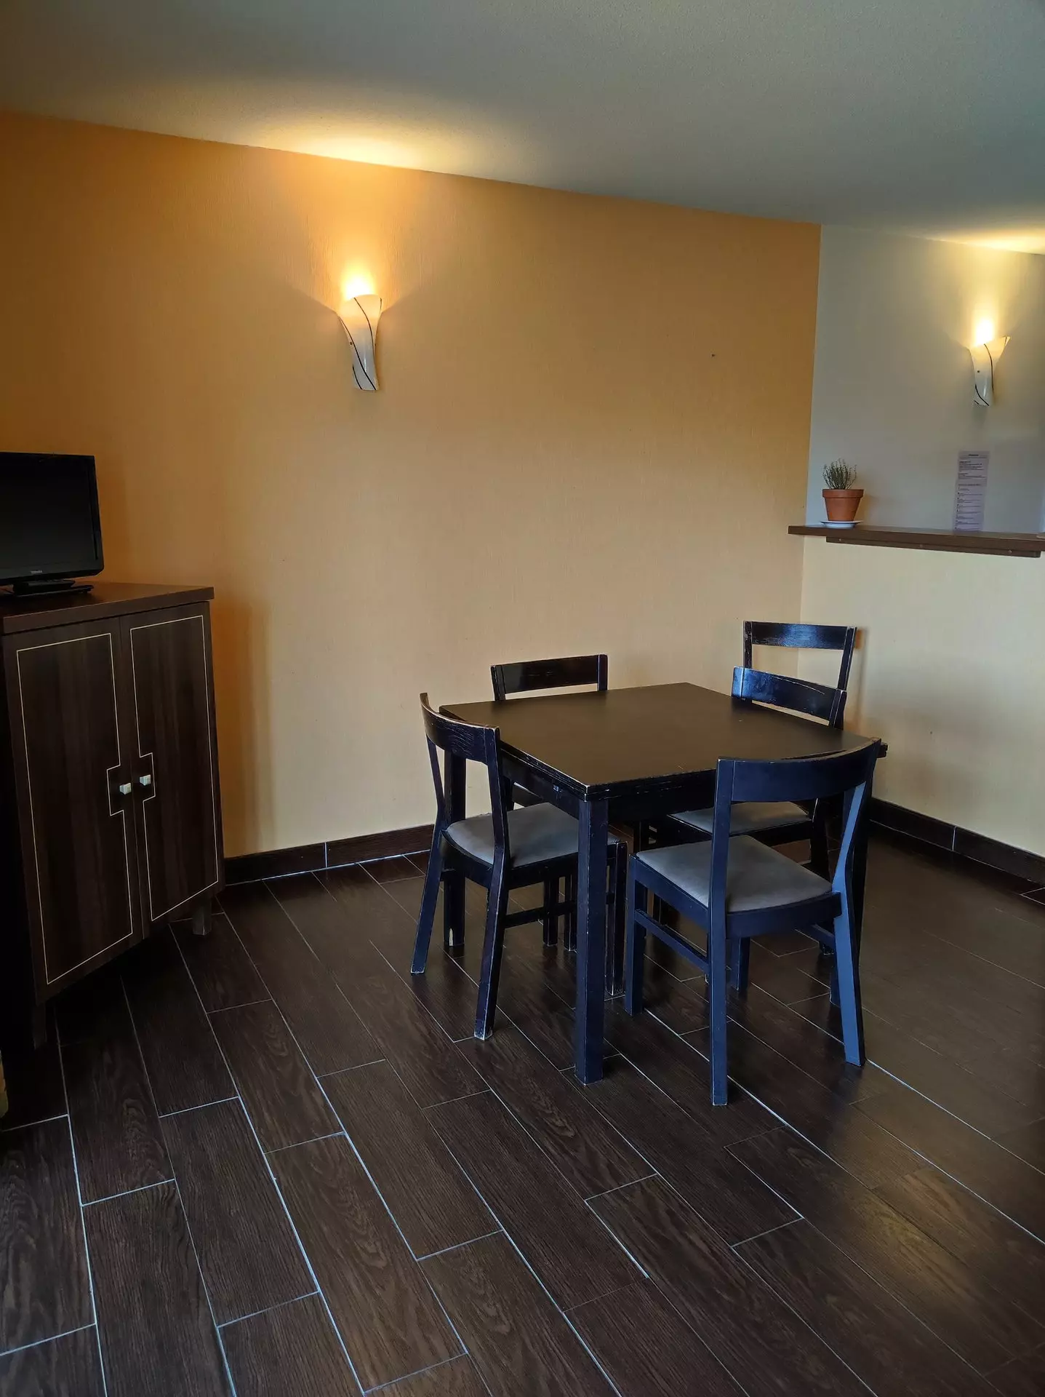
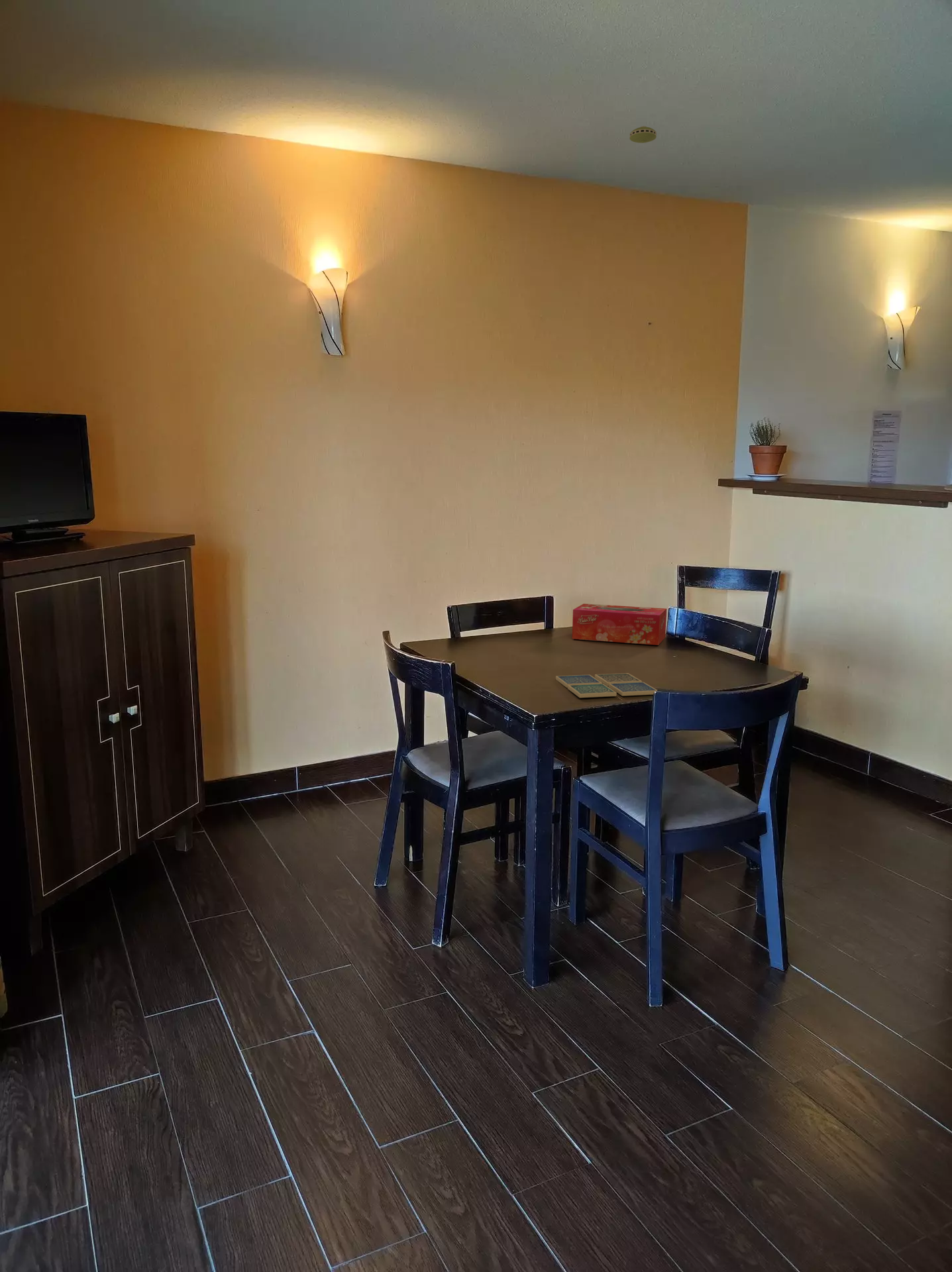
+ drink coaster [555,672,657,698]
+ smoke detector [629,125,657,144]
+ tissue box [572,603,667,646]
